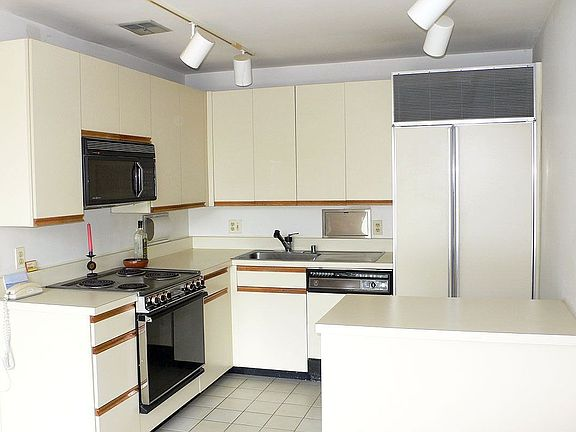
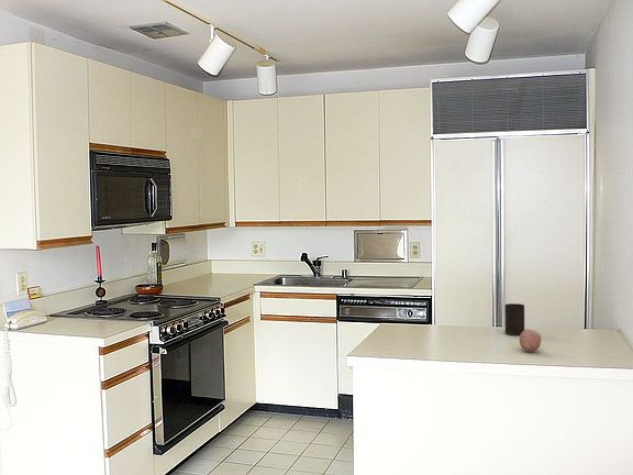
+ cup [504,302,525,336]
+ fruit [519,329,542,353]
